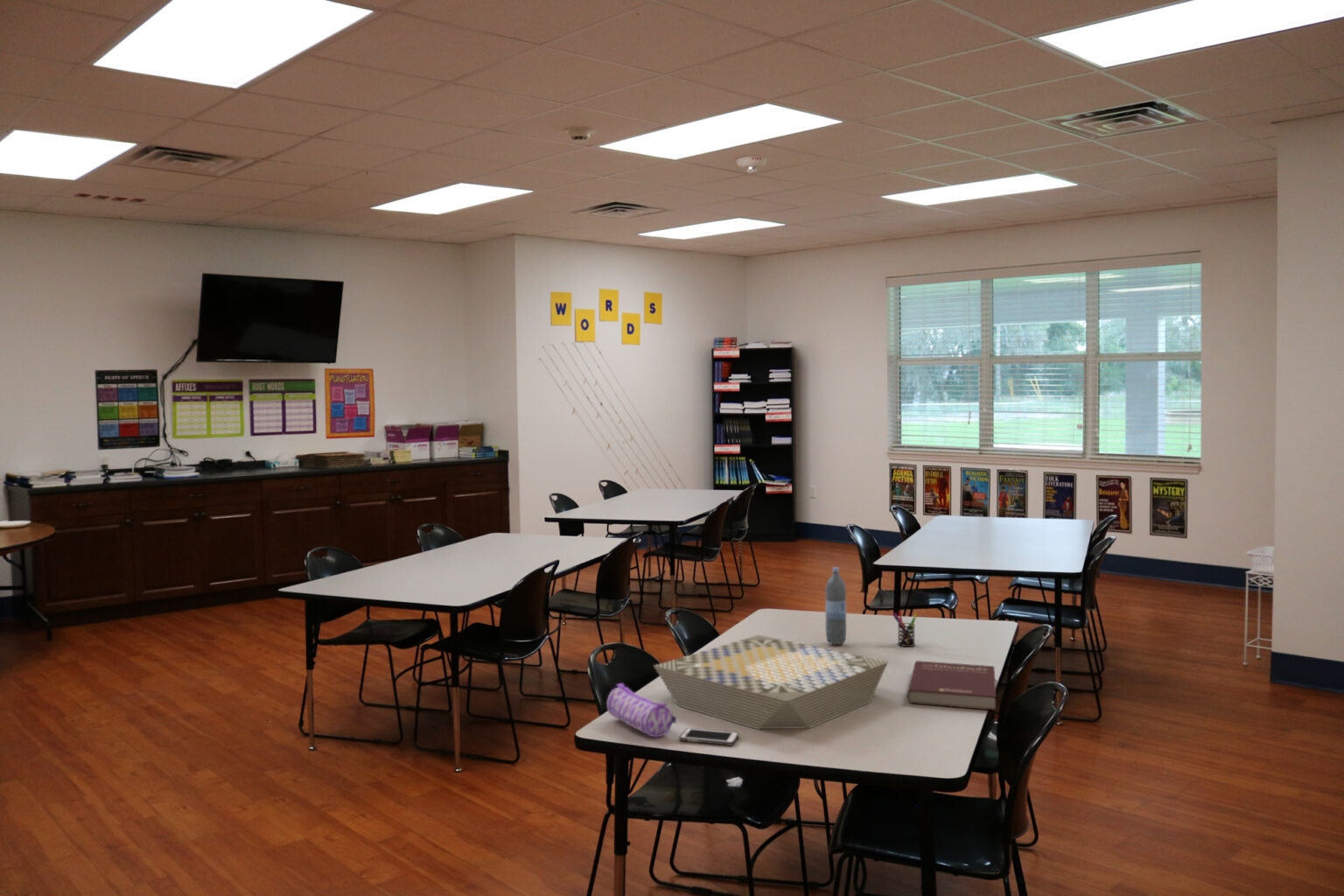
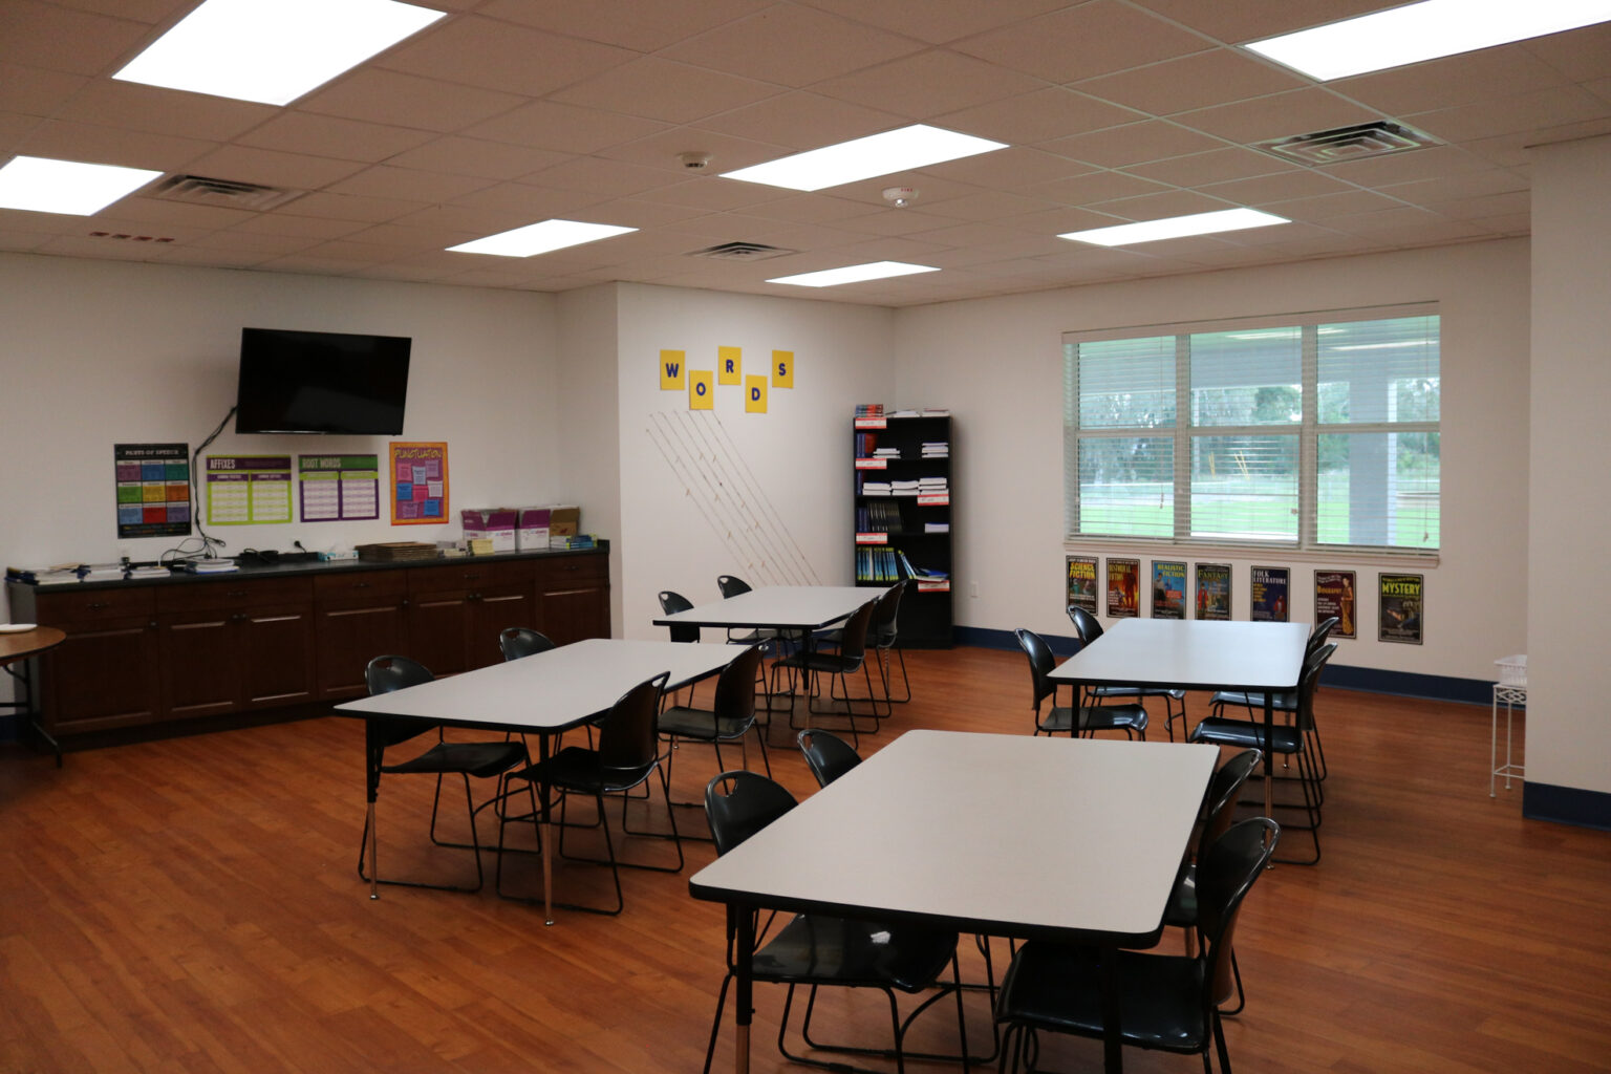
- pen holder [893,610,918,648]
- pencil case [606,683,677,738]
- board game [653,634,889,730]
- cell phone [678,727,739,746]
- book [907,660,997,711]
- water bottle [824,566,847,645]
